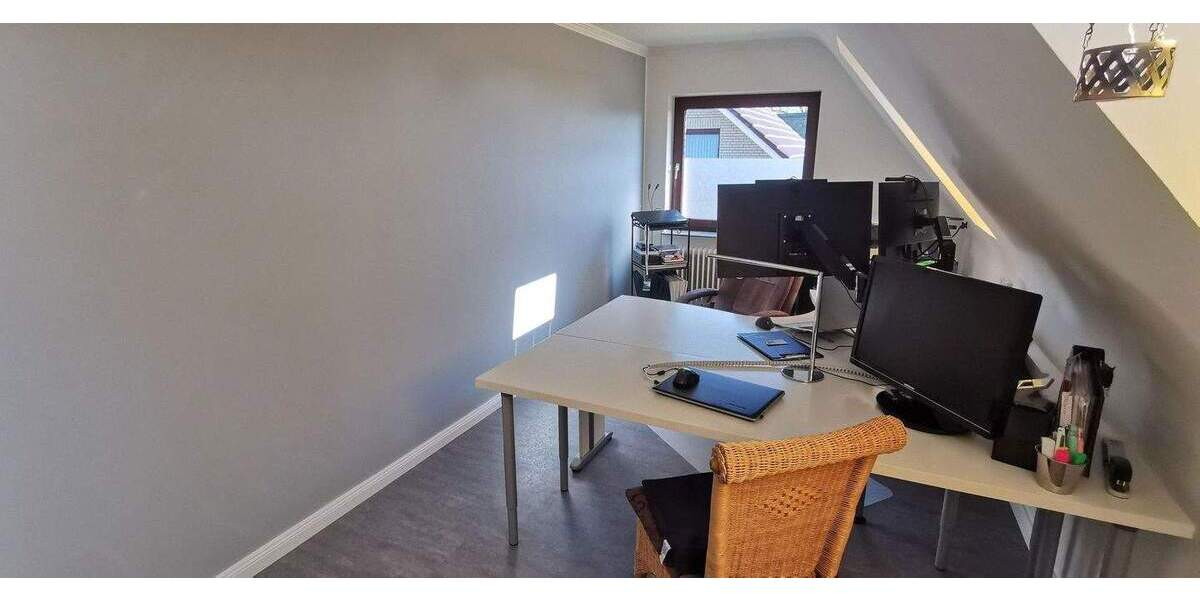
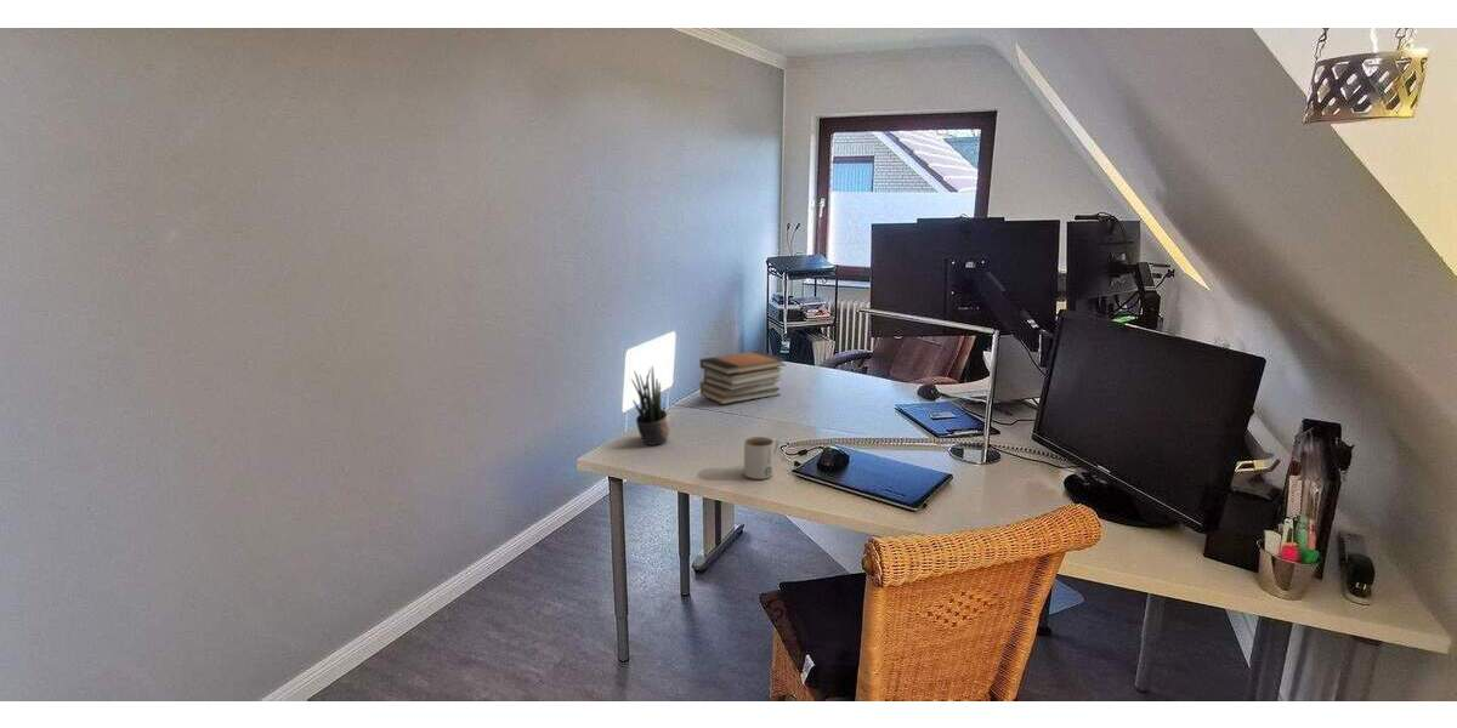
+ mug [743,436,781,480]
+ book stack [699,349,787,405]
+ potted plant [630,365,671,447]
